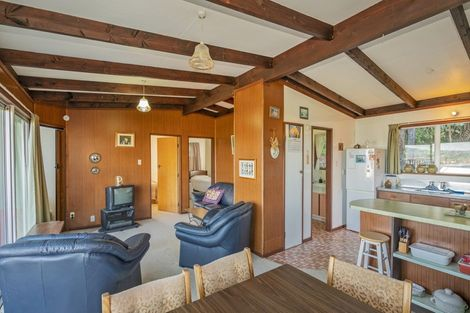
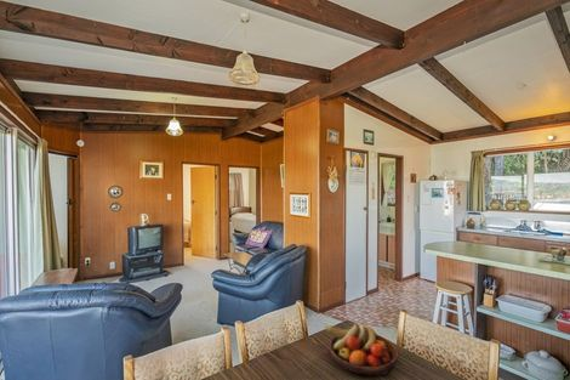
+ fruit bowl [325,321,399,376]
